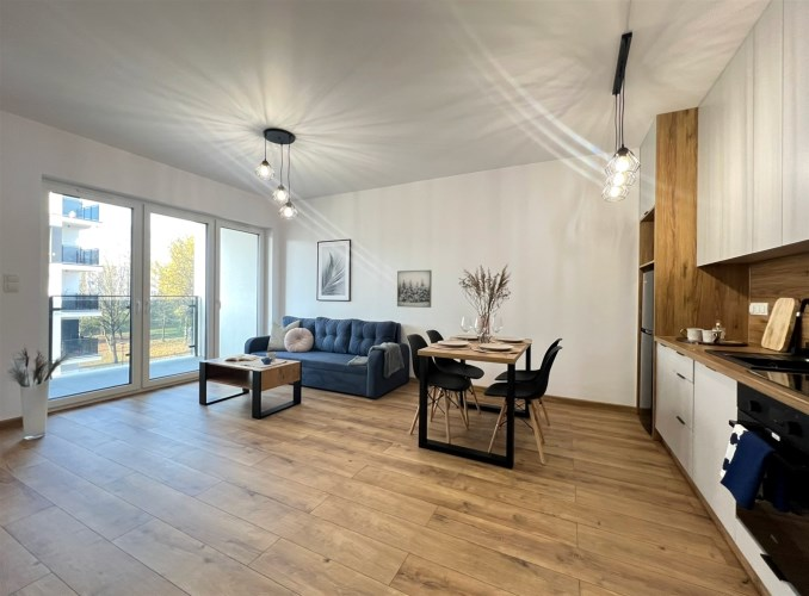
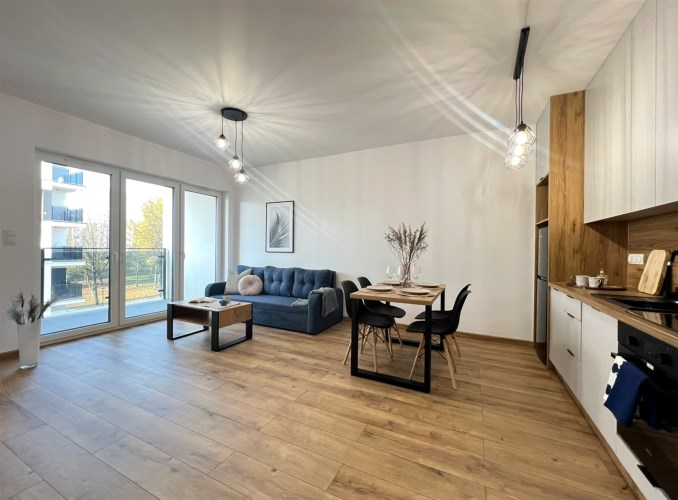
- wall art [396,269,433,309]
